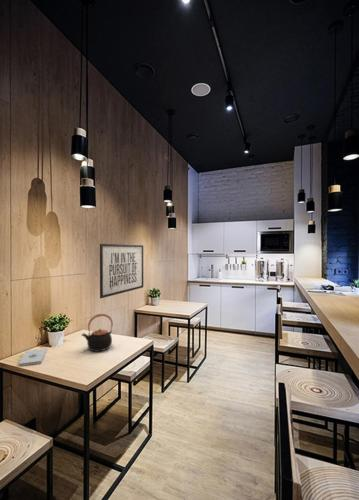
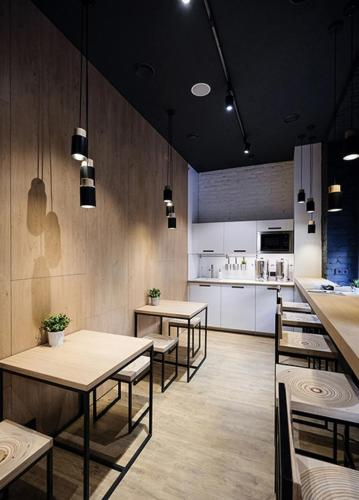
- mirror [99,243,144,299]
- teapot [80,313,114,352]
- notepad [18,348,48,367]
